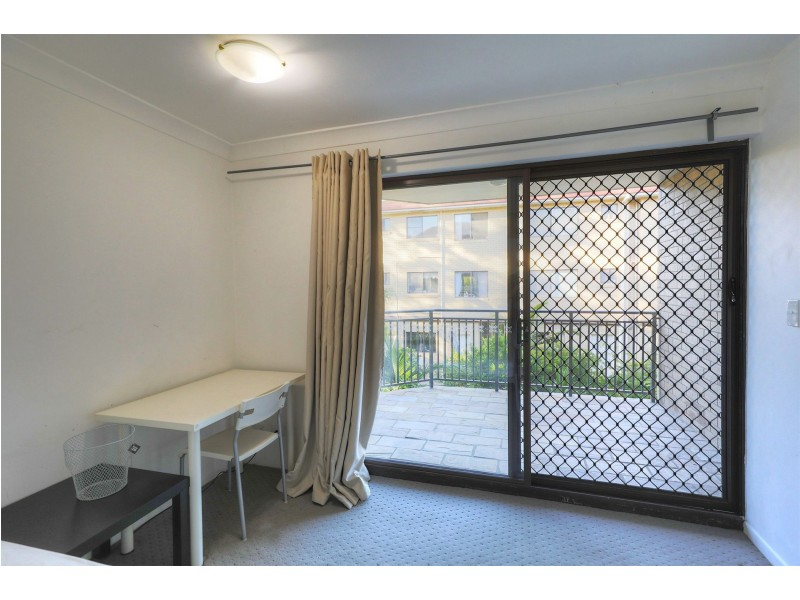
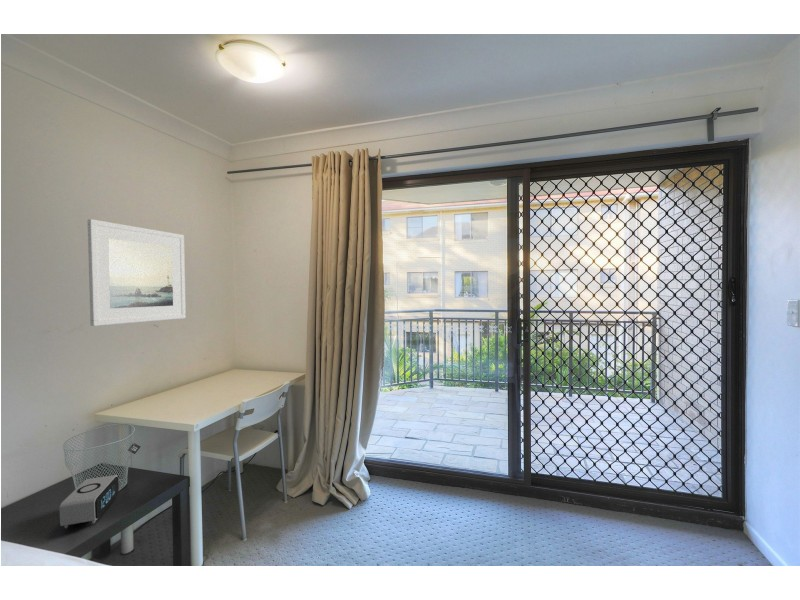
+ alarm clock [59,474,120,529]
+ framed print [86,218,187,327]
